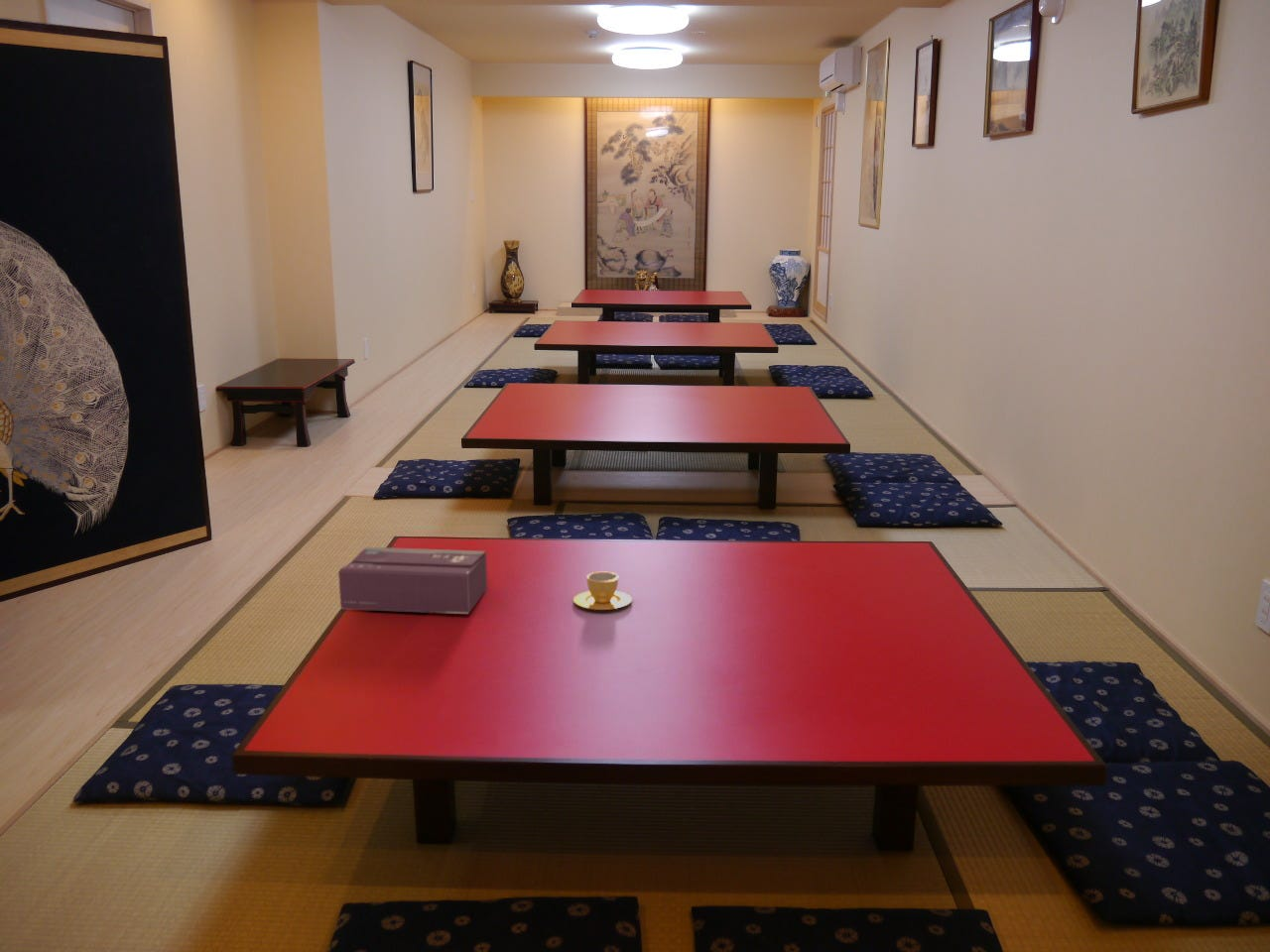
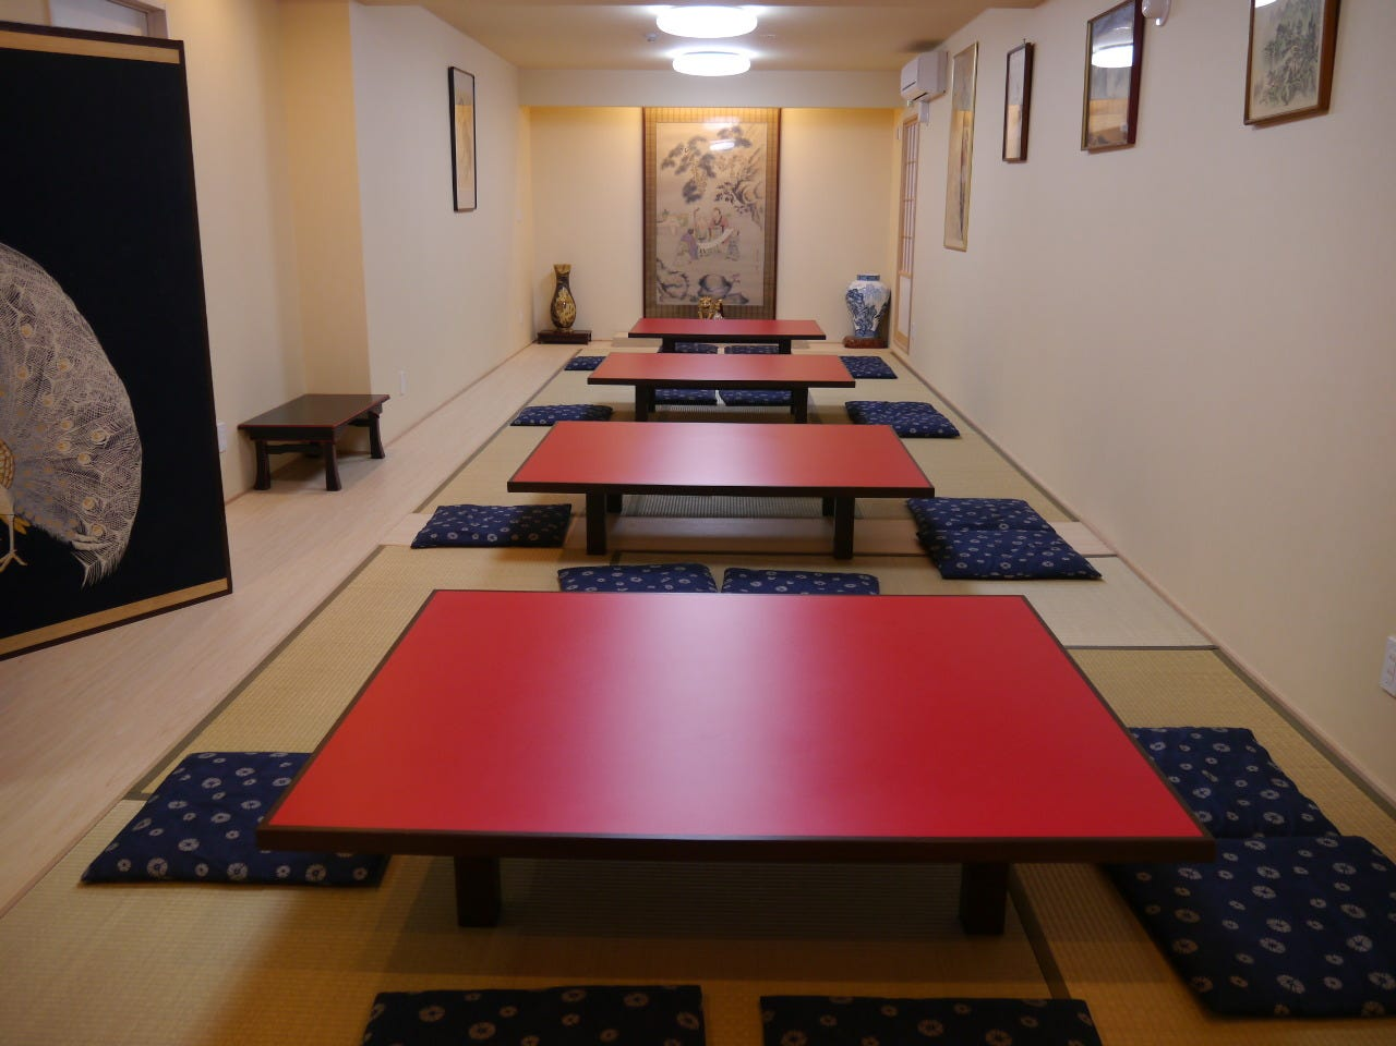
- tissue box [337,546,488,615]
- cup [572,571,633,611]
